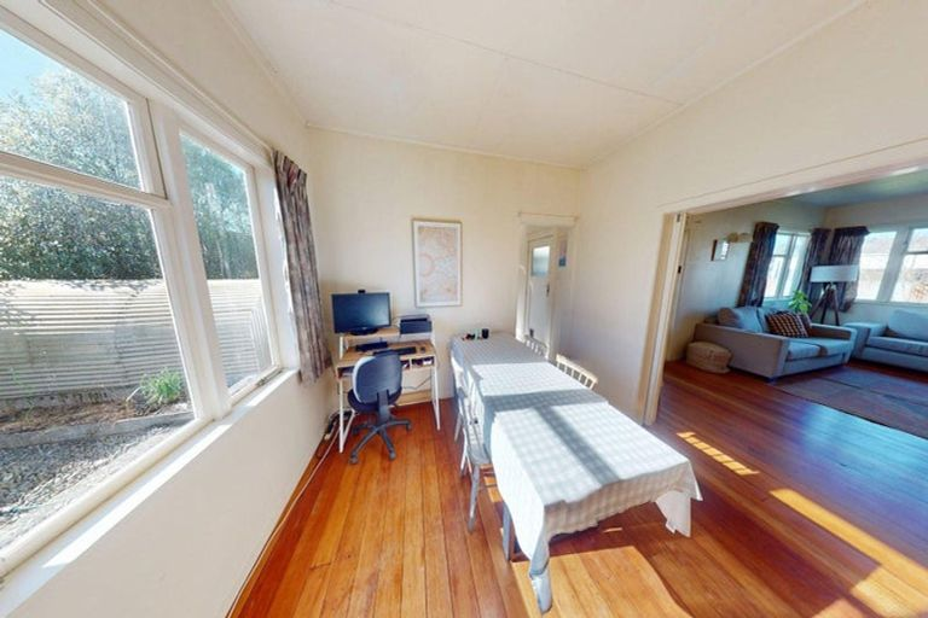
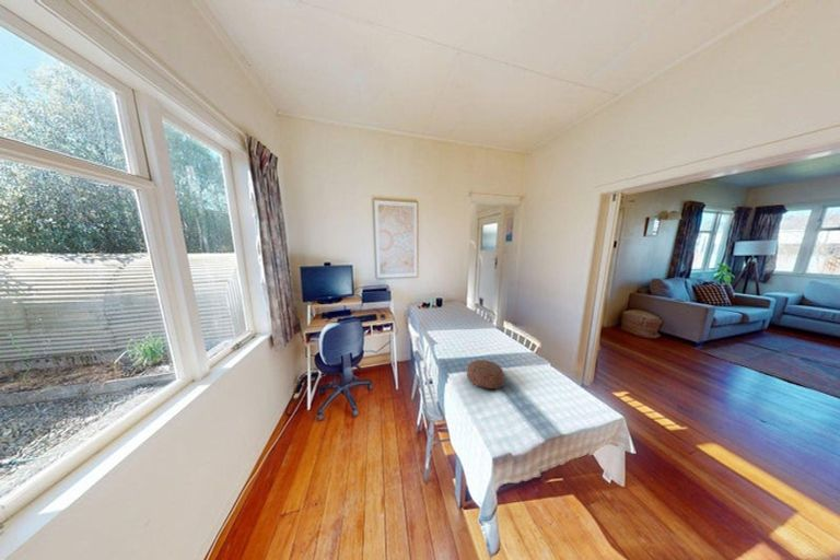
+ decorative bowl [466,359,505,390]
